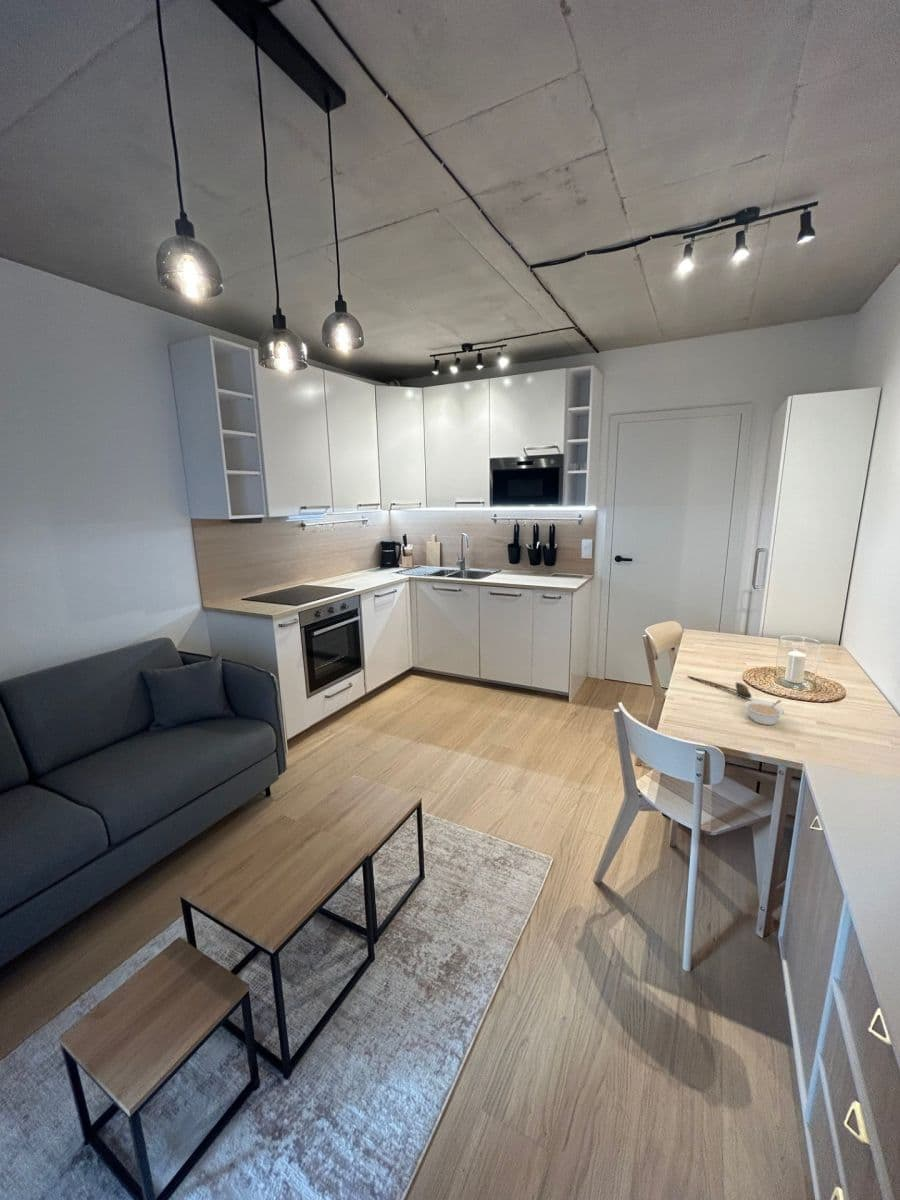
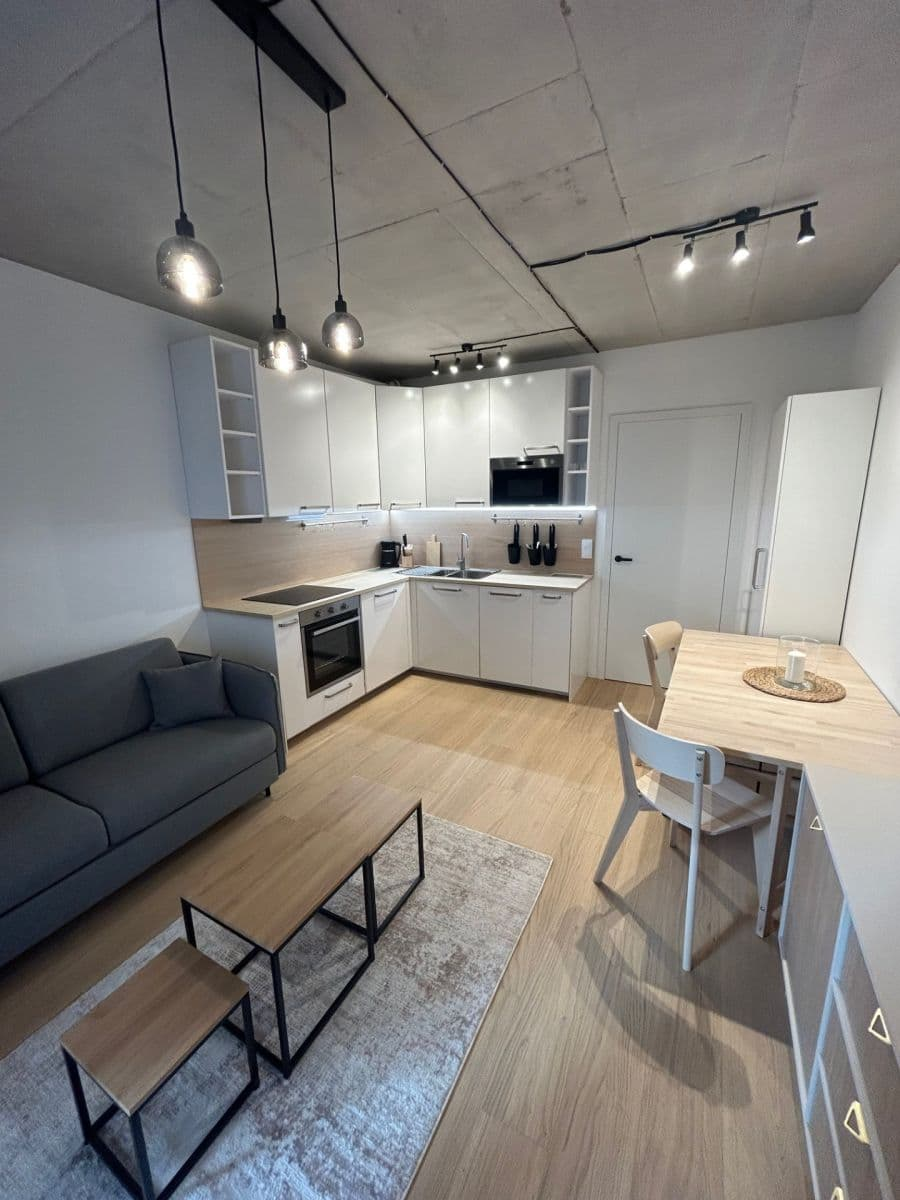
- spoon [686,675,753,700]
- legume [744,699,785,726]
